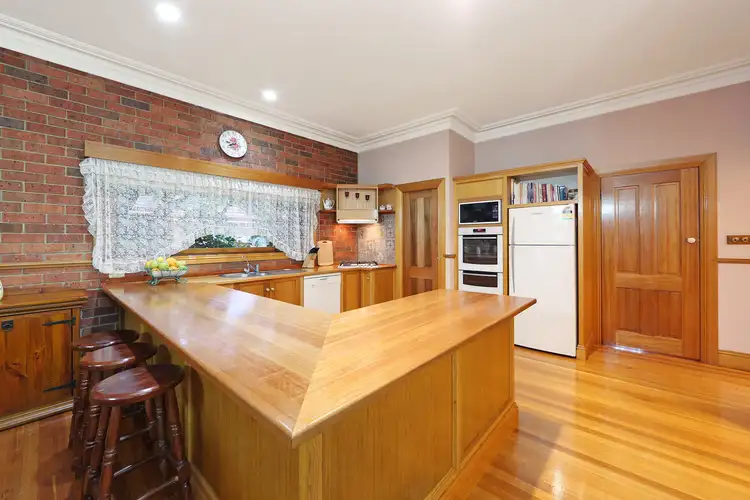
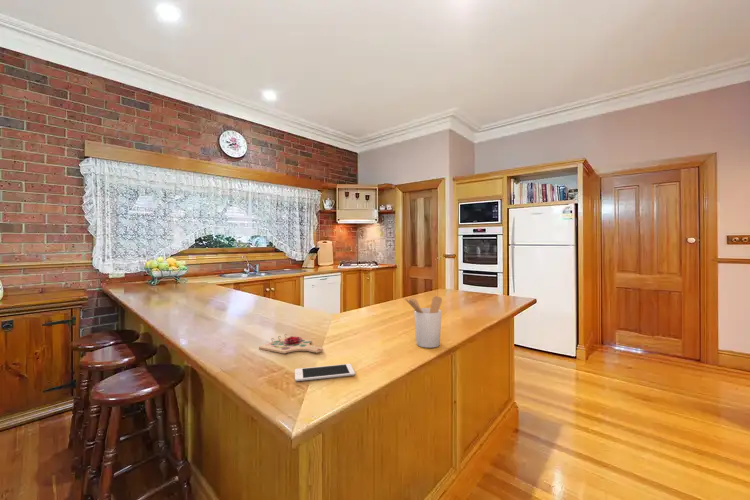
+ utensil holder [403,295,443,349]
+ cutting board [258,333,324,354]
+ cell phone [294,363,356,382]
